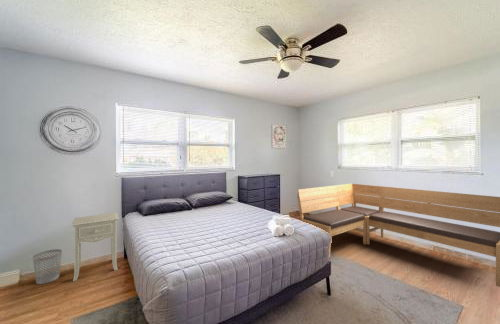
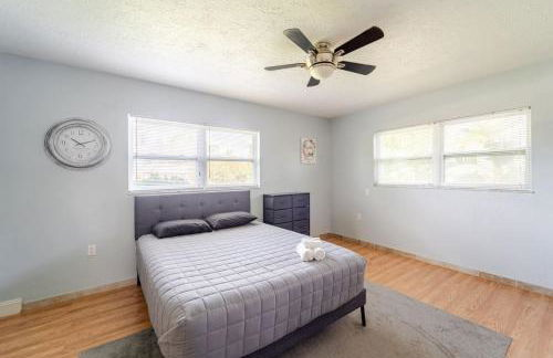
- wastebasket [32,248,63,285]
- bench [296,183,500,288]
- nightstand [71,212,119,282]
